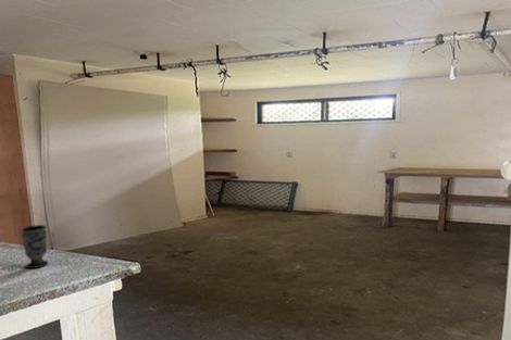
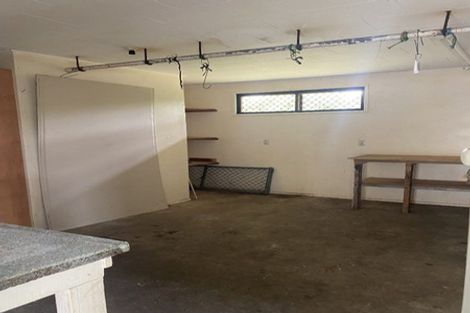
- cup [21,224,49,269]
